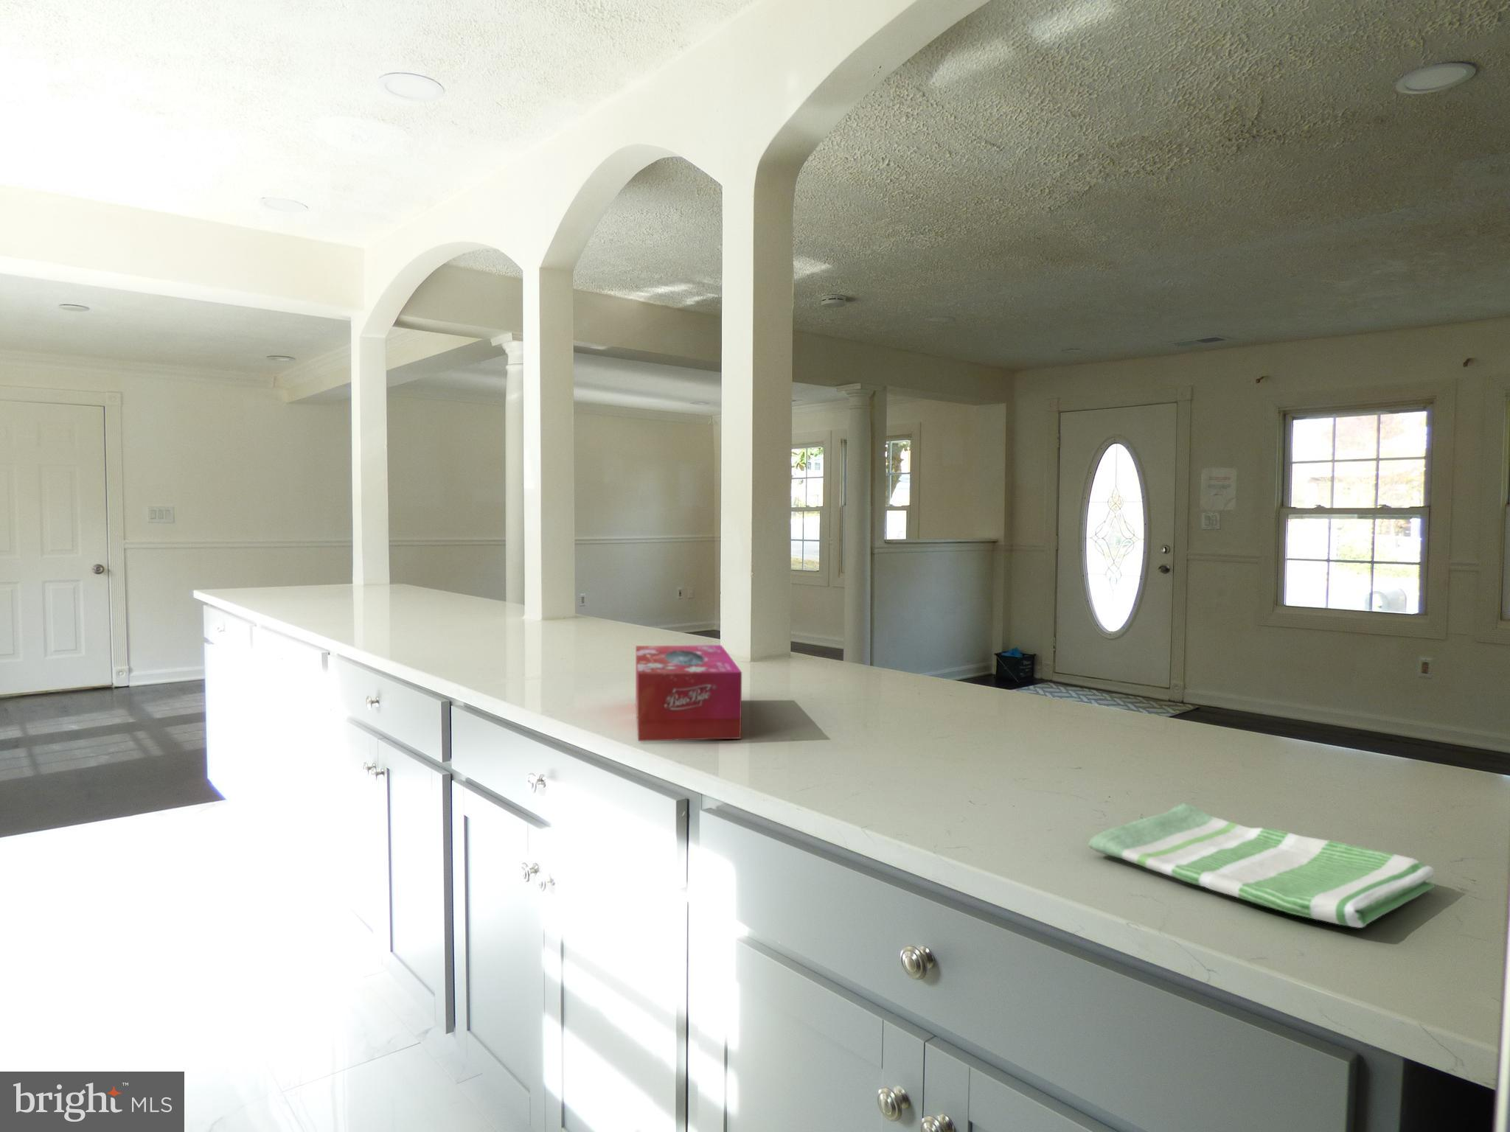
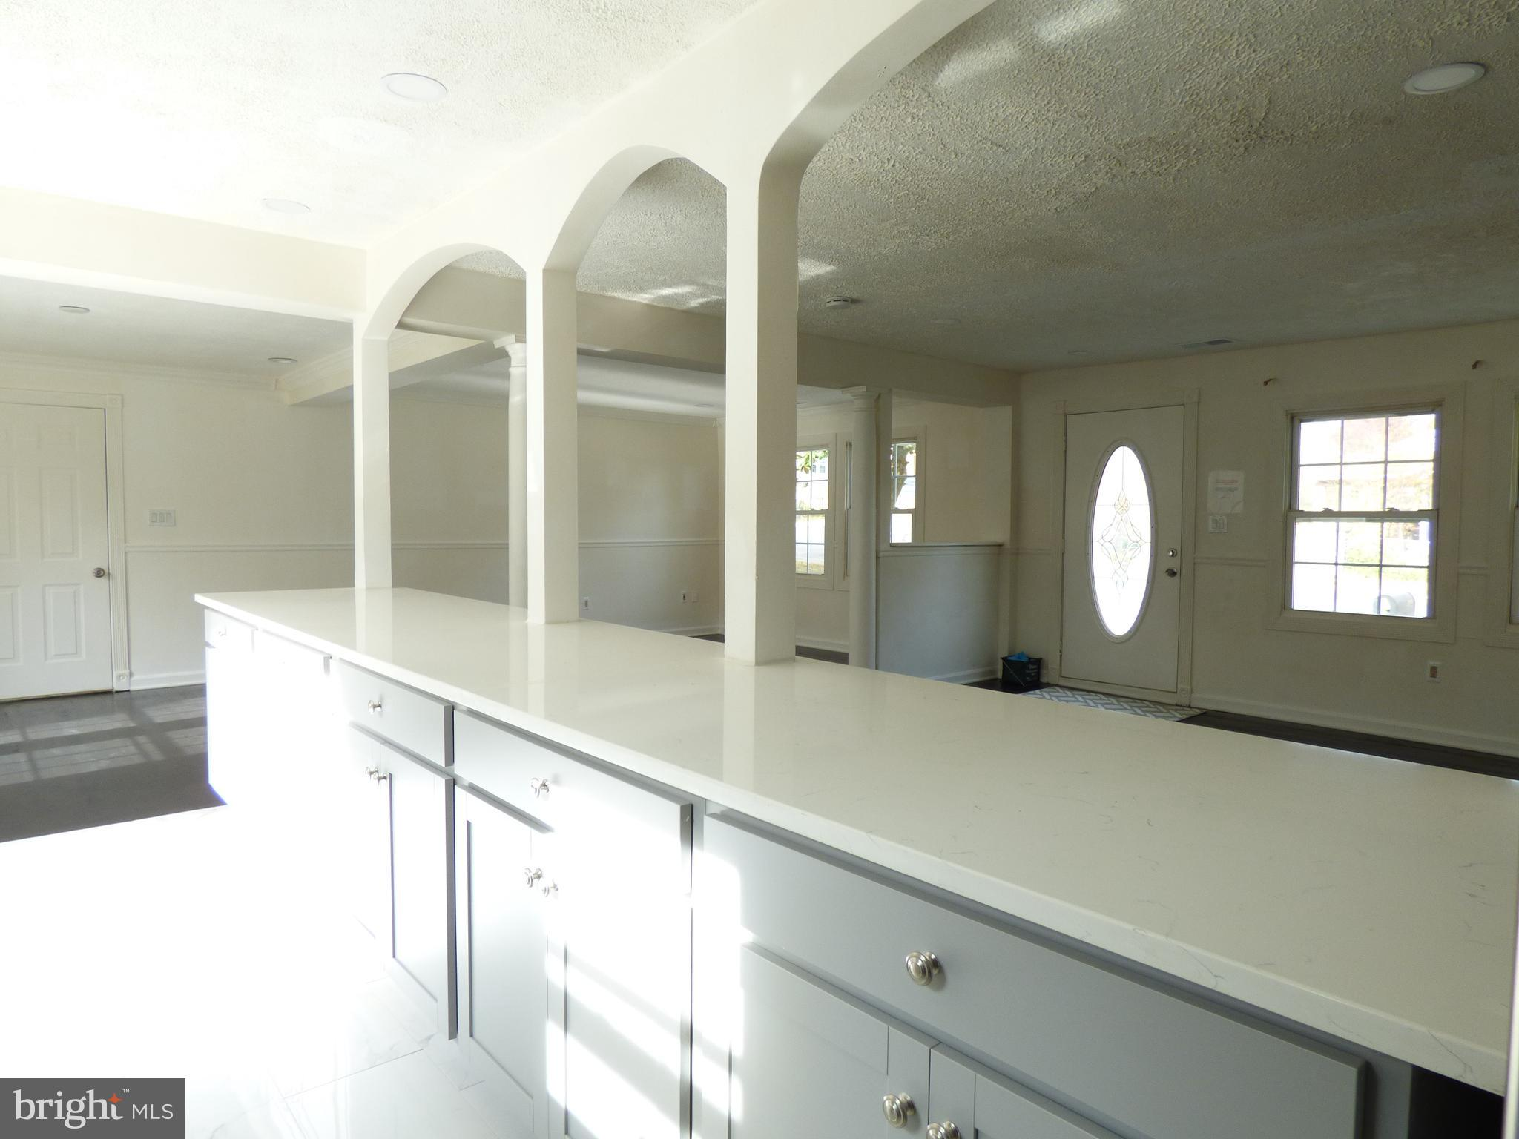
- tissue box [635,644,742,742]
- dish towel [1088,803,1435,929]
